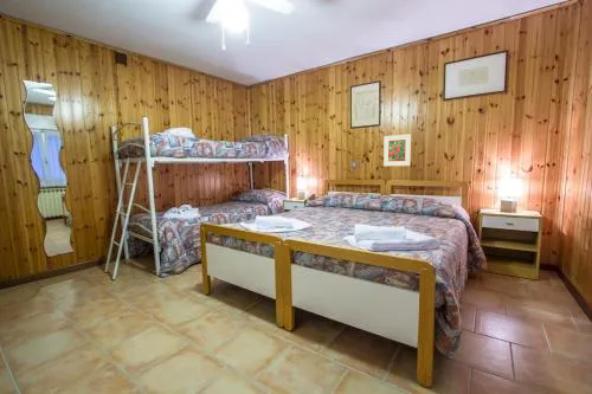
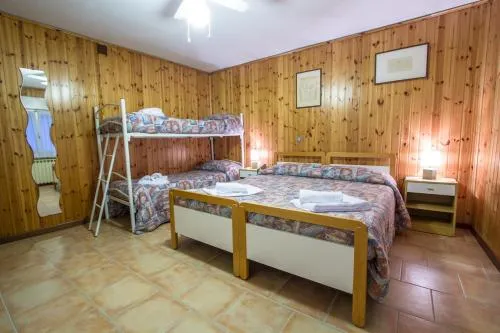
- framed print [382,133,412,167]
